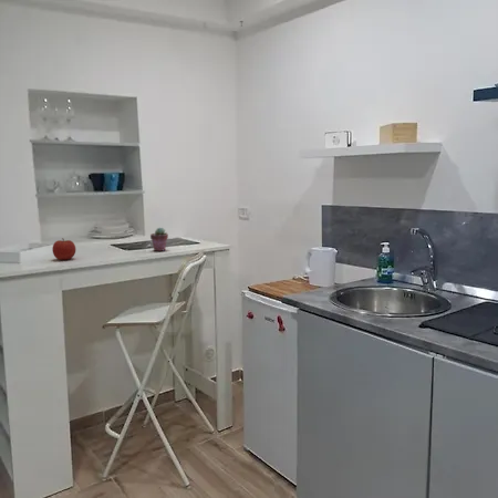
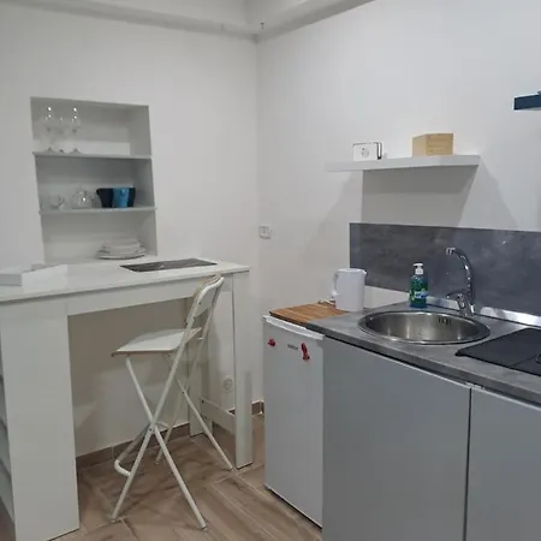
- apple [51,237,76,261]
- potted succulent [149,227,169,252]
